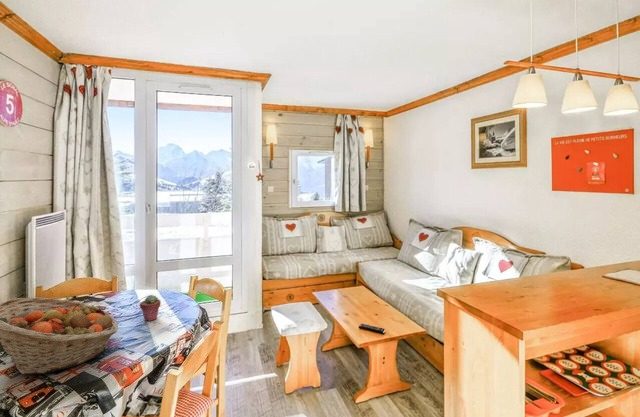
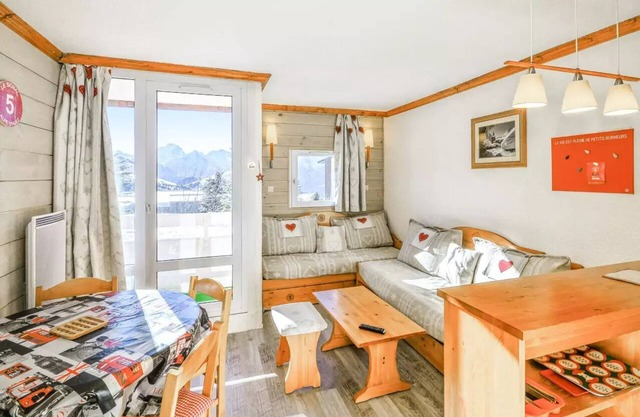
- fruit basket [0,297,119,375]
- potted succulent [139,294,162,322]
